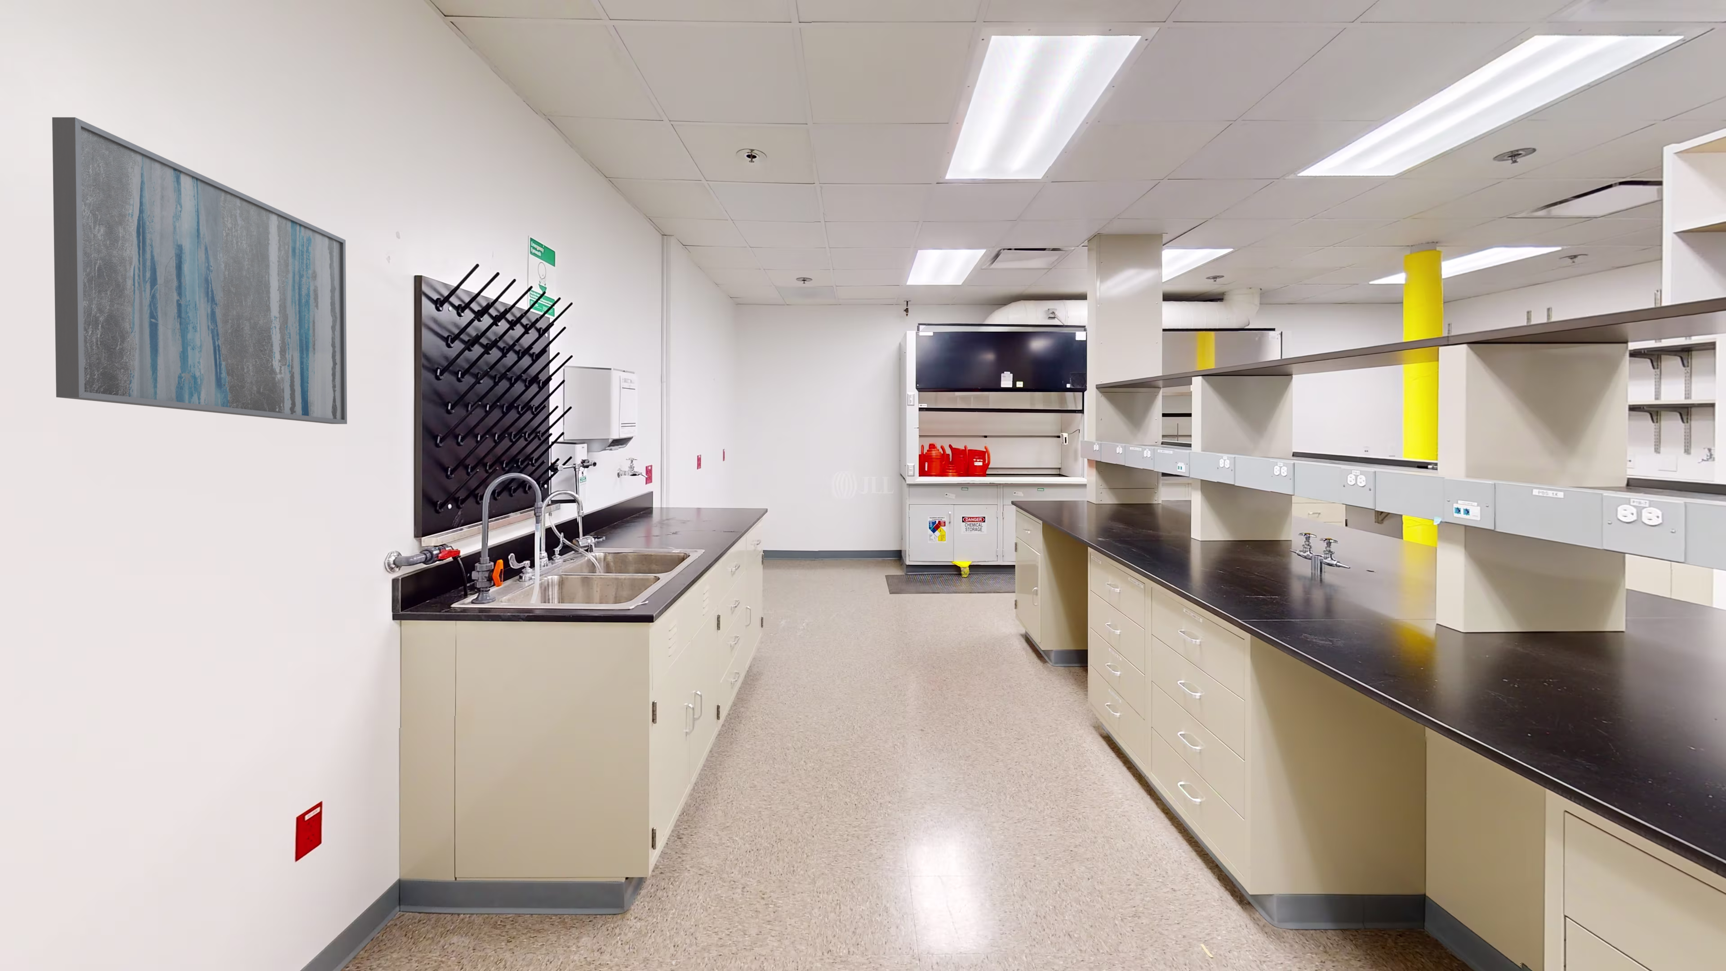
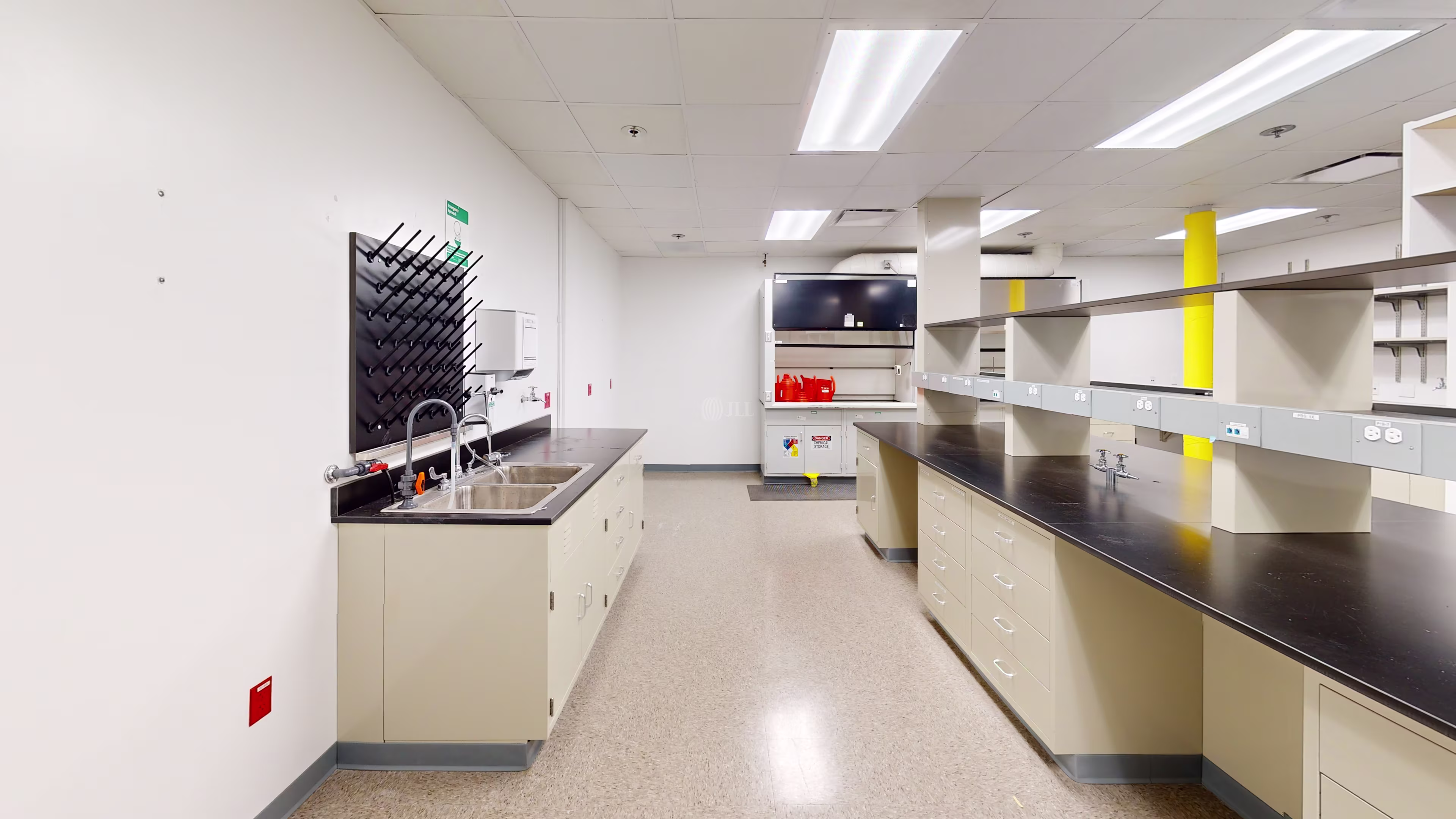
- wall art [52,117,347,424]
